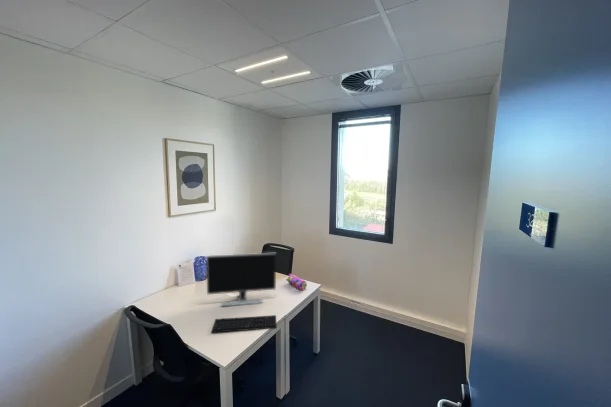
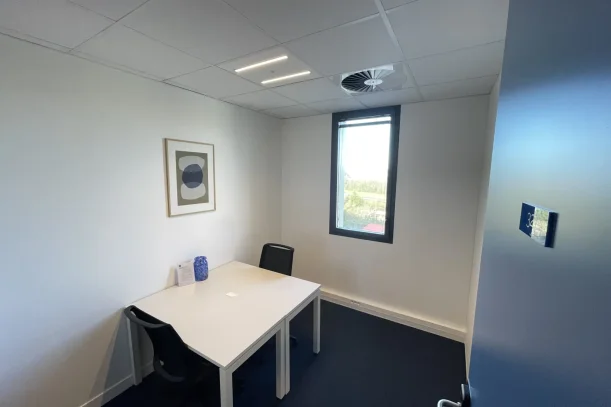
- monitor [205,252,277,308]
- pencil case [285,272,308,291]
- keyboard [210,314,278,334]
